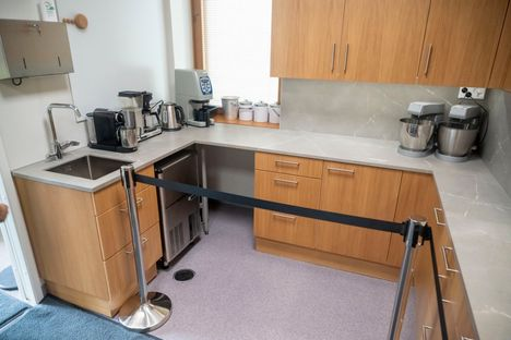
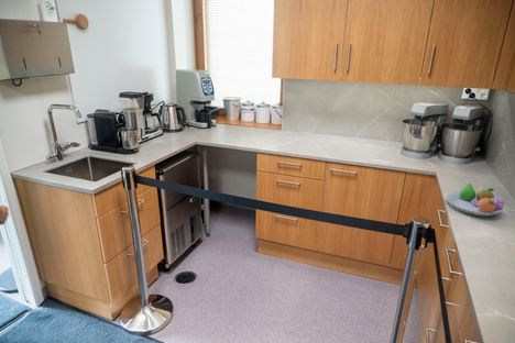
+ fruit bowl [446,182,506,217]
